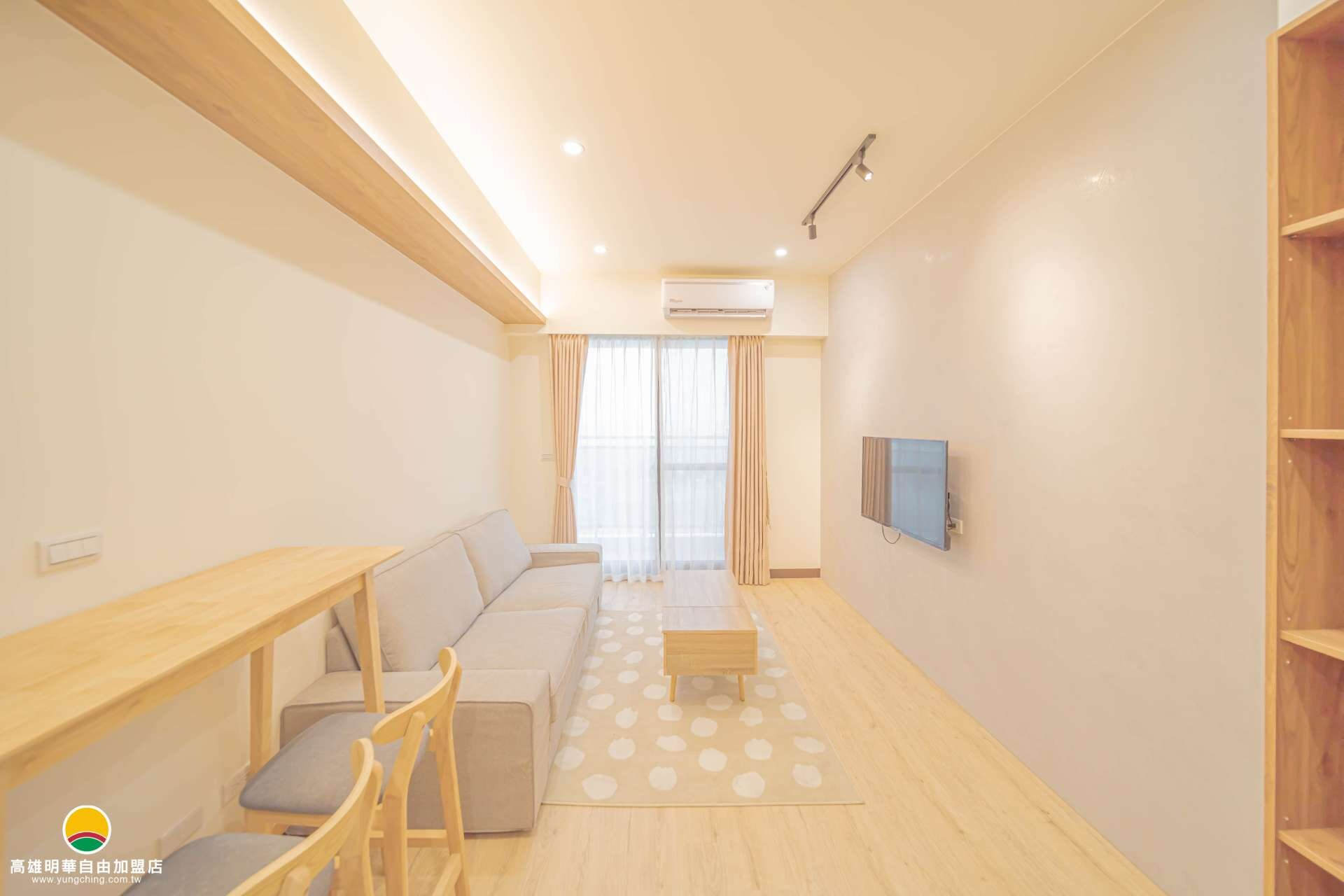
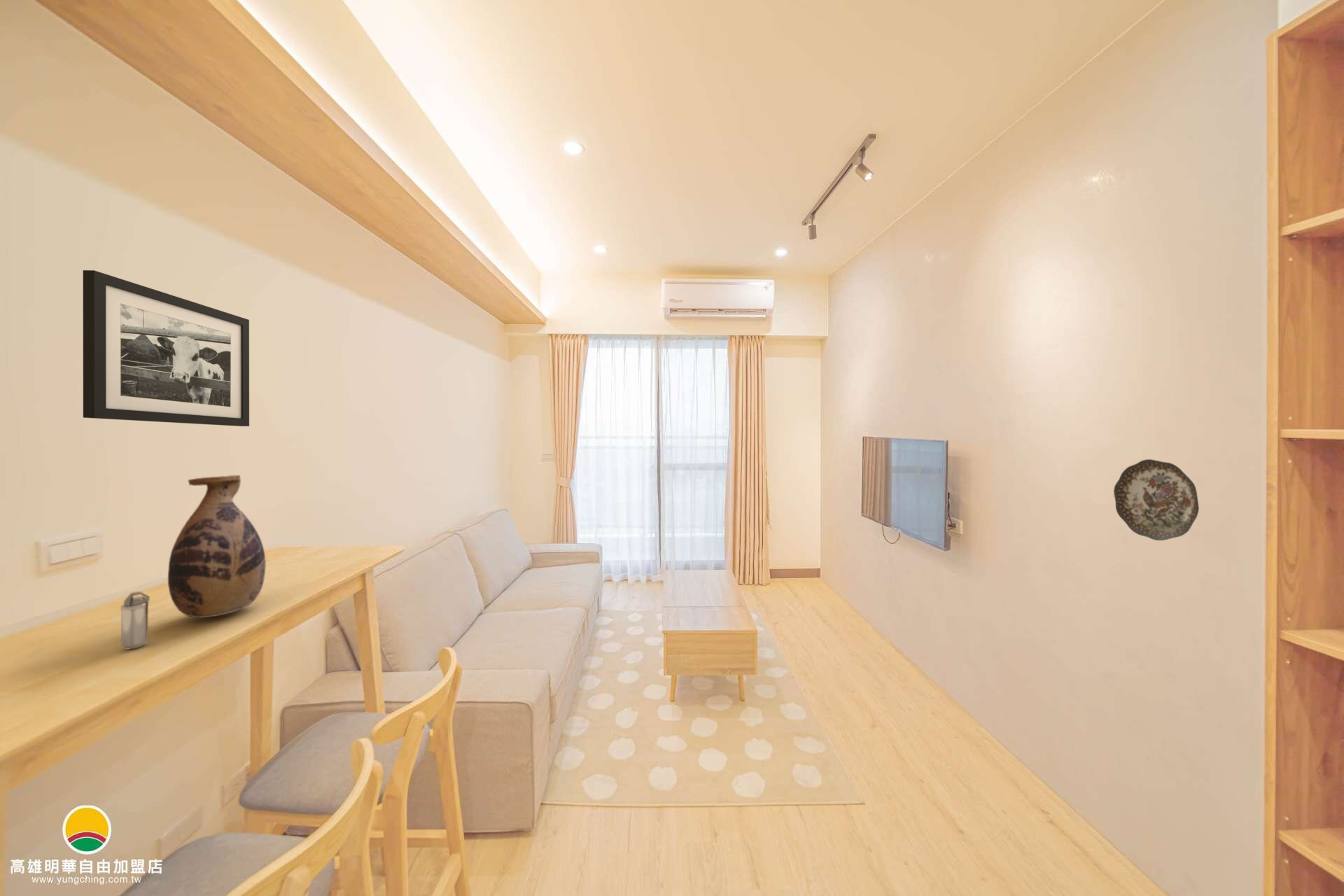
+ shaker [120,591,151,650]
+ vase [167,475,266,618]
+ decorative plate [1113,458,1200,541]
+ picture frame [83,269,250,427]
